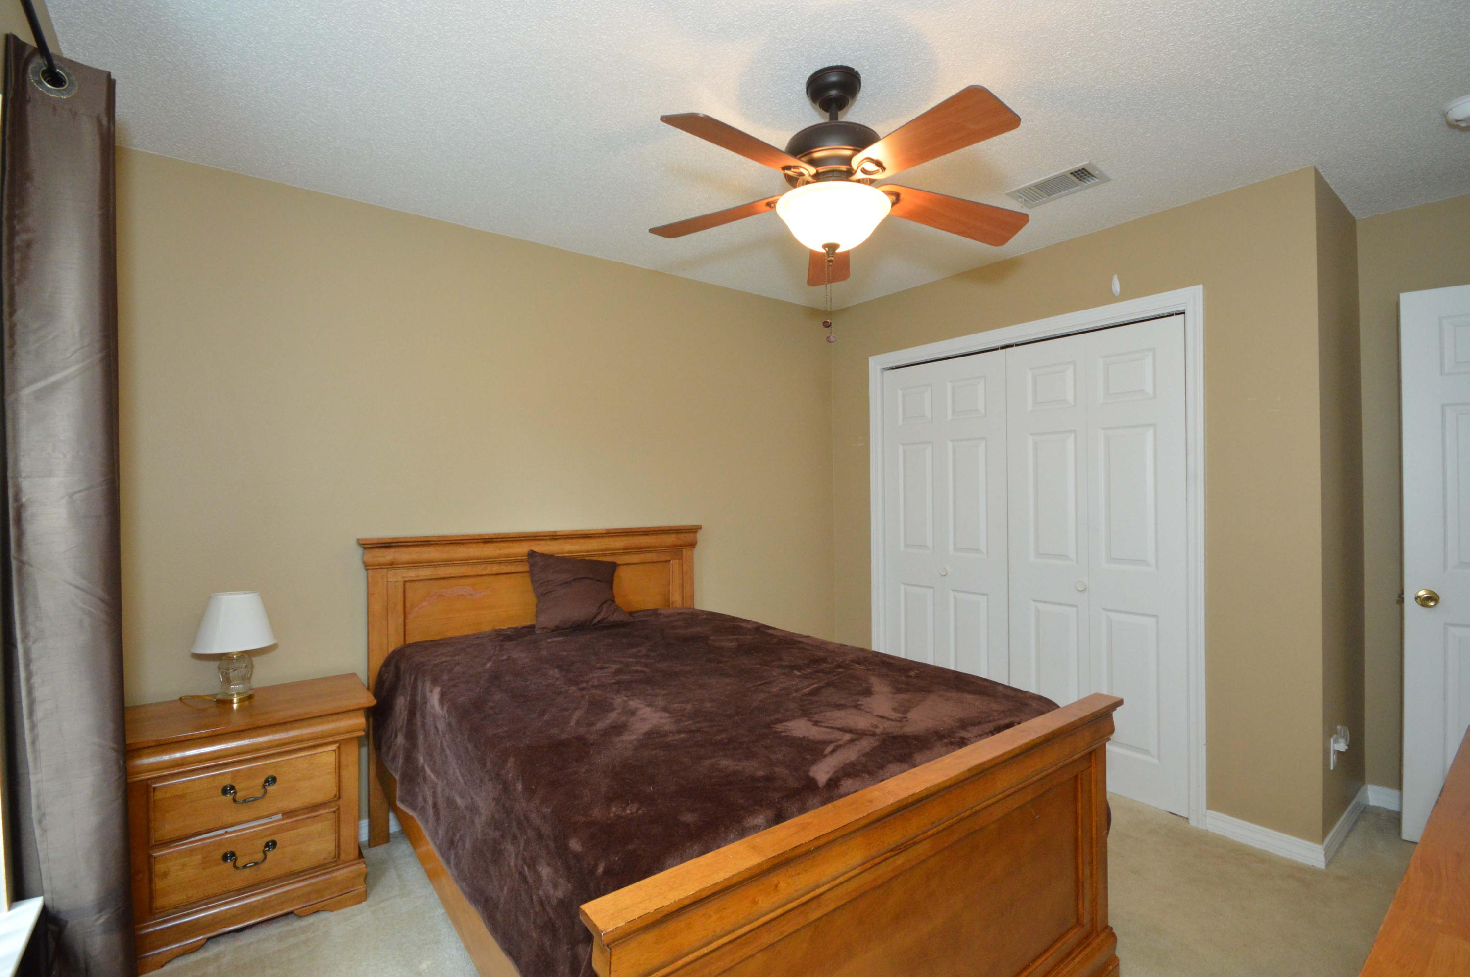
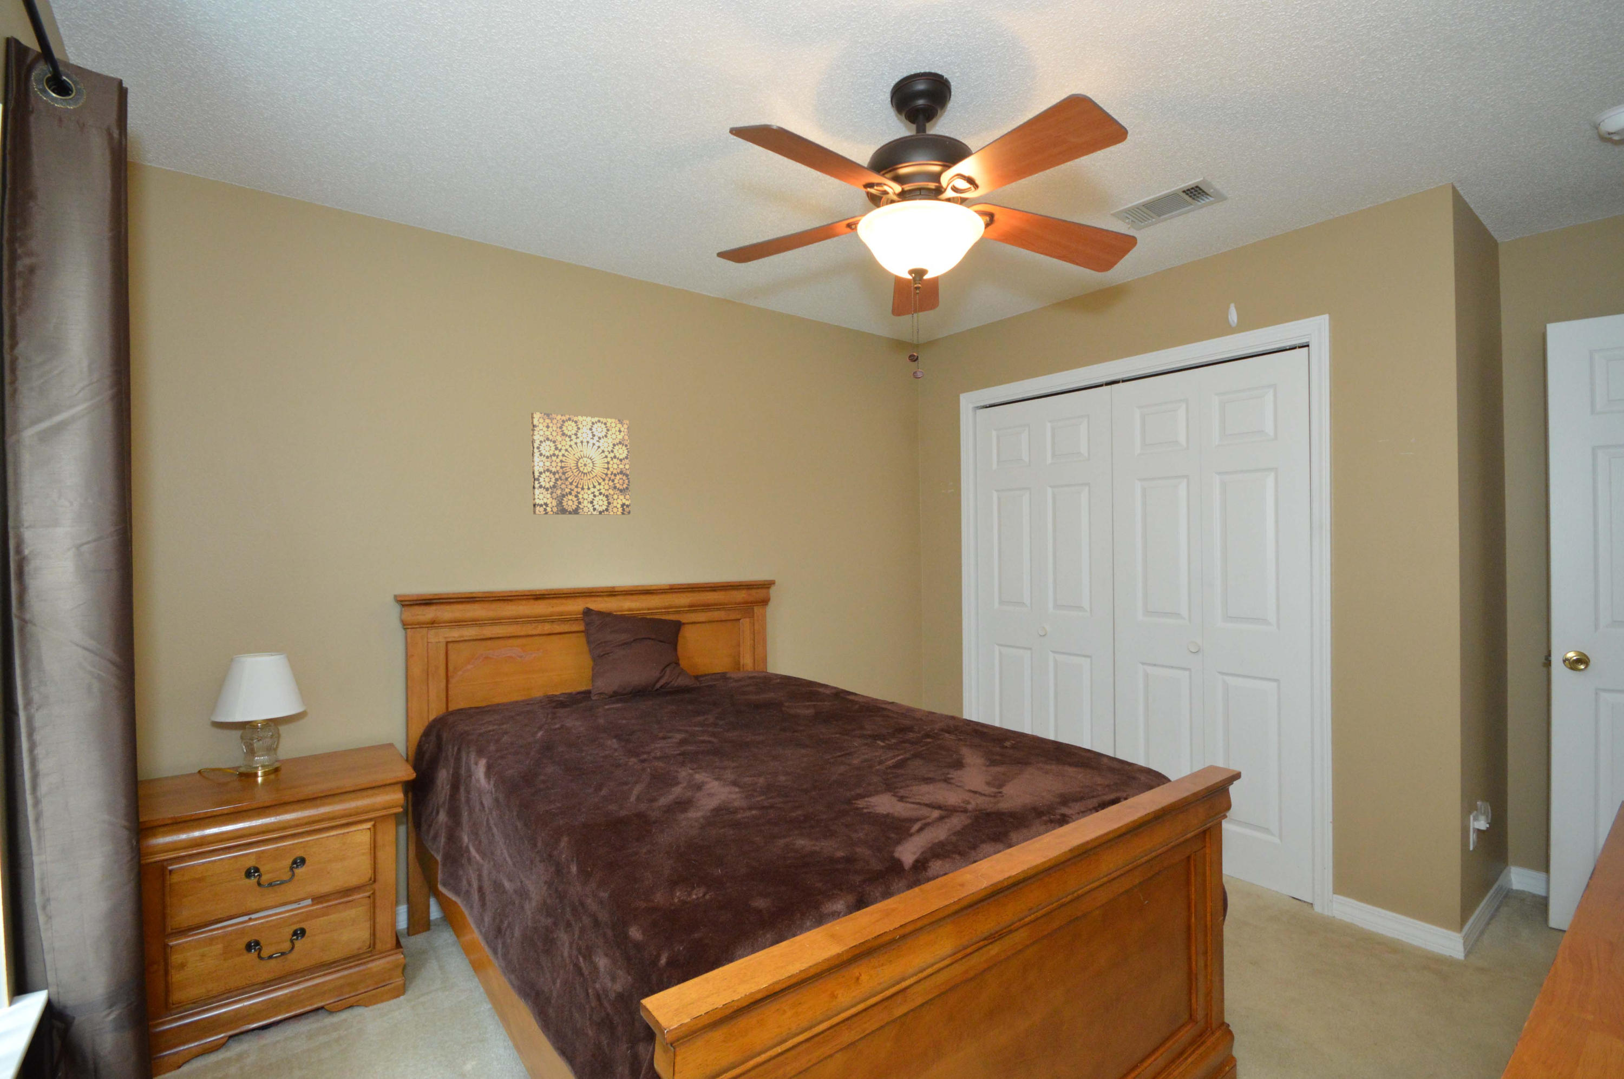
+ wall art [530,412,631,515]
